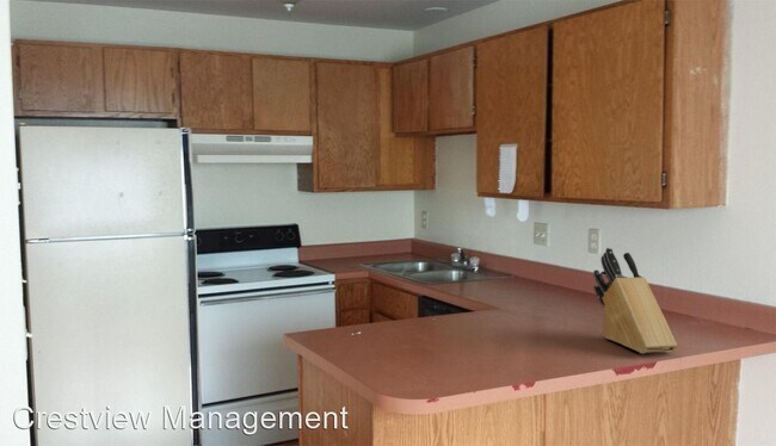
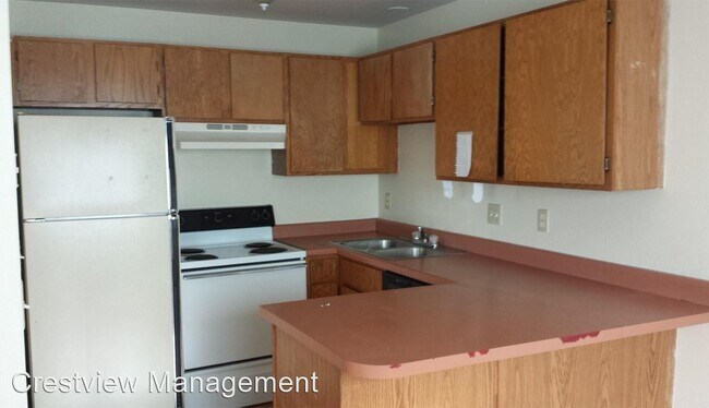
- knife block [592,247,678,354]
